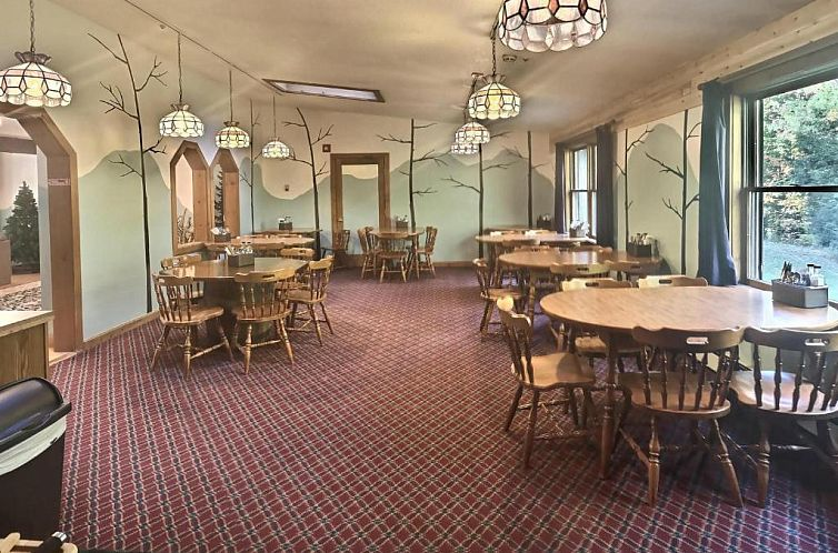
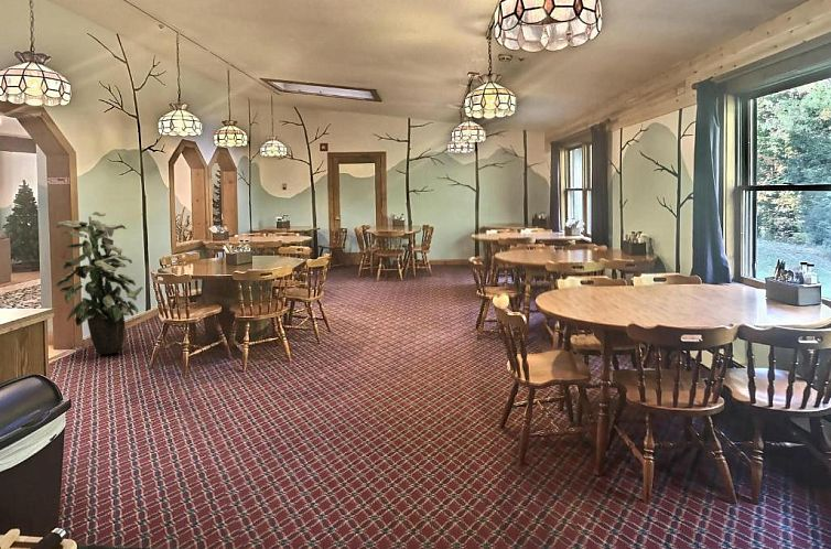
+ indoor plant [55,211,144,356]
